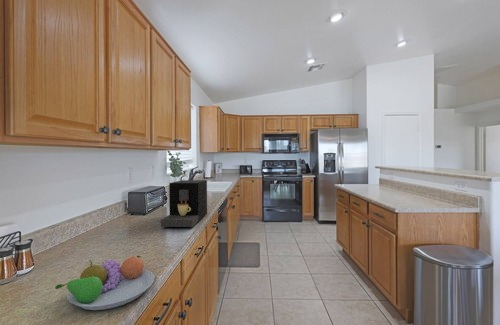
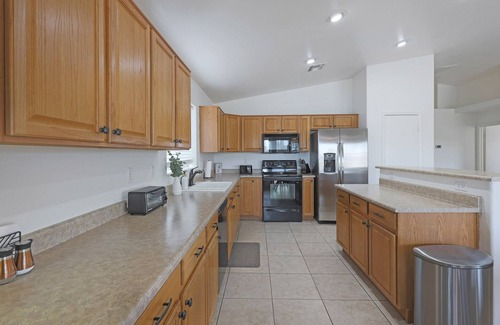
- coffee maker [160,179,208,228]
- fruit bowl [54,255,156,311]
